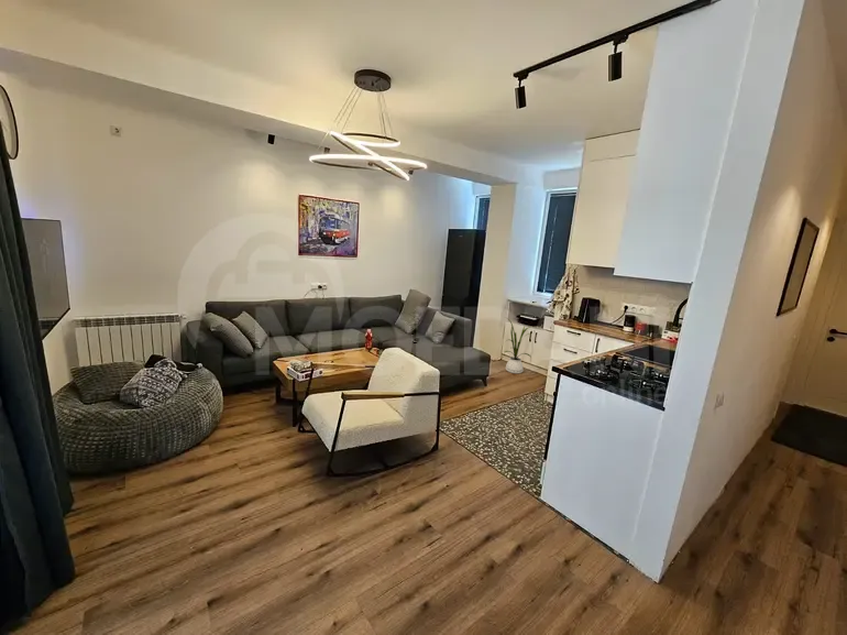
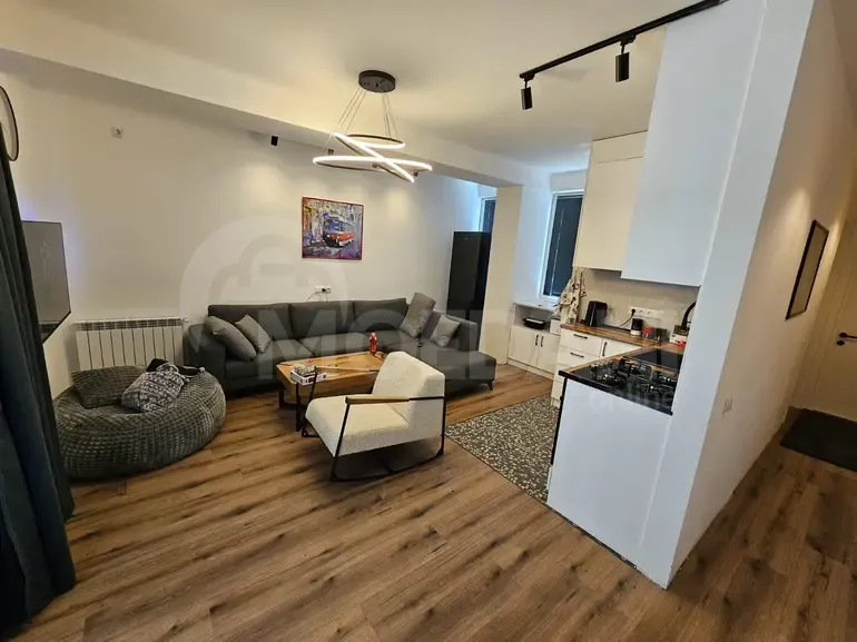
- house plant [504,316,532,374]
